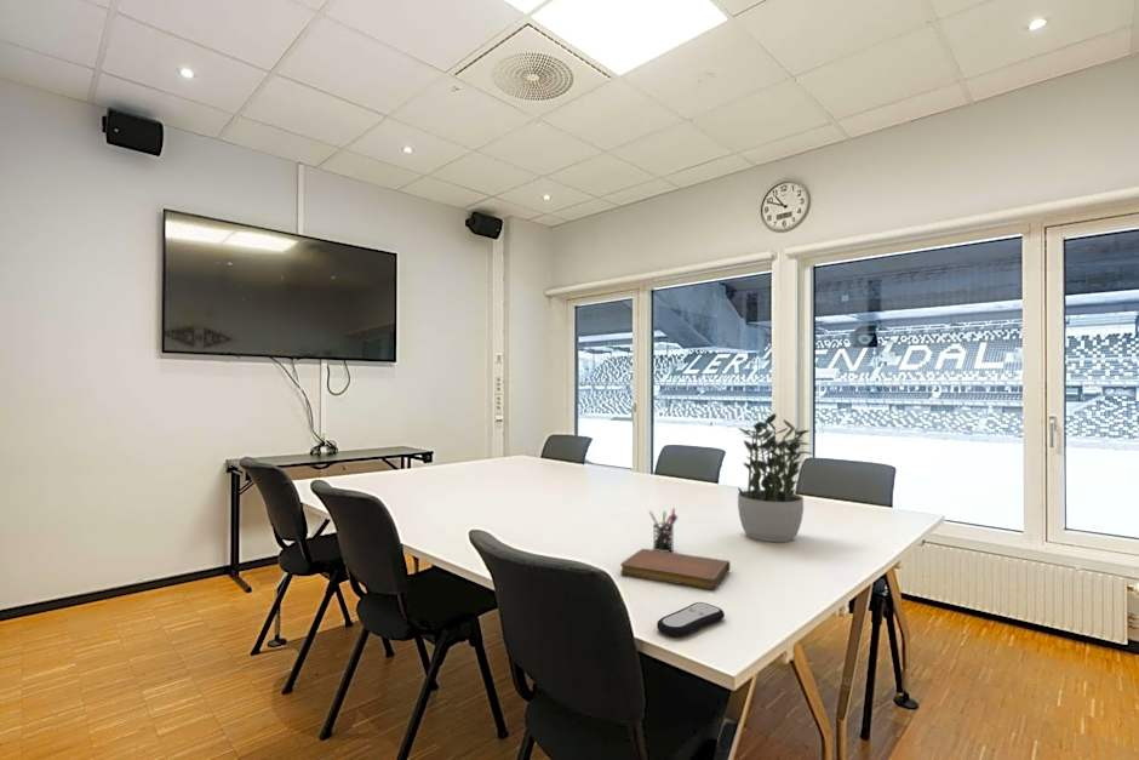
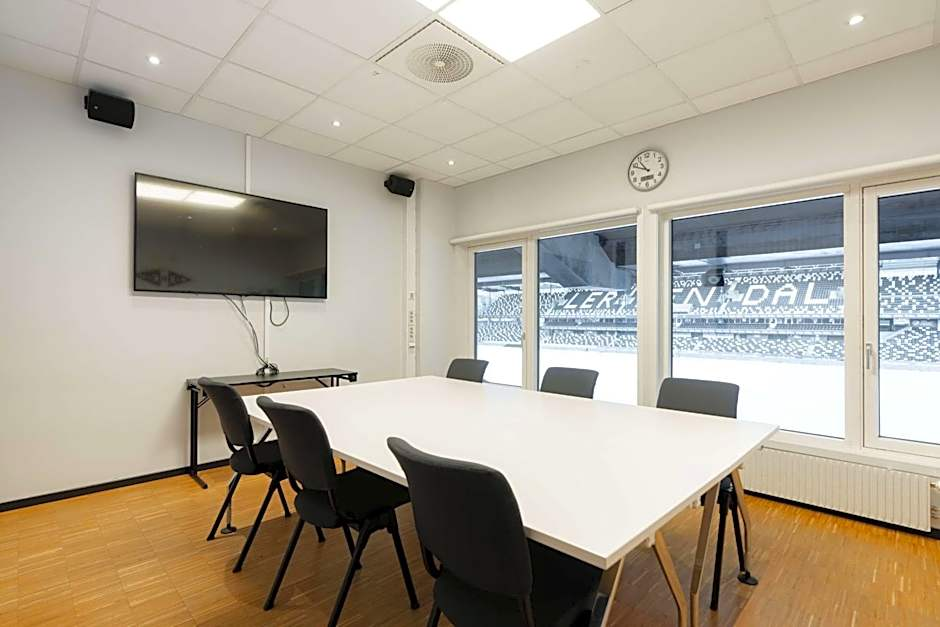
- potted plant [737,412,812,543]
- remote control [656,601,726,639]
- pen holder [648,507,679,553]
- notebook [619,548,732,590]
